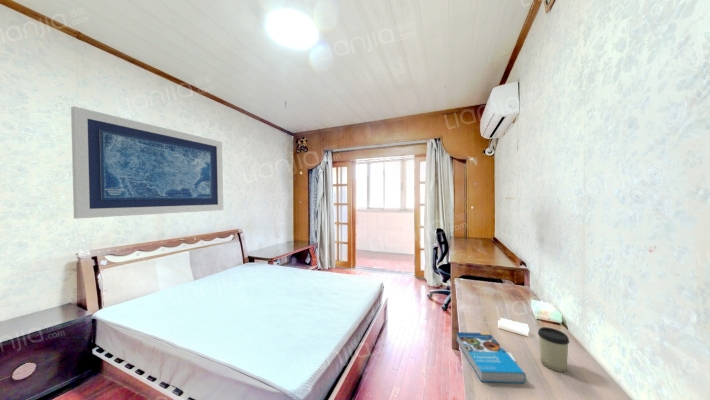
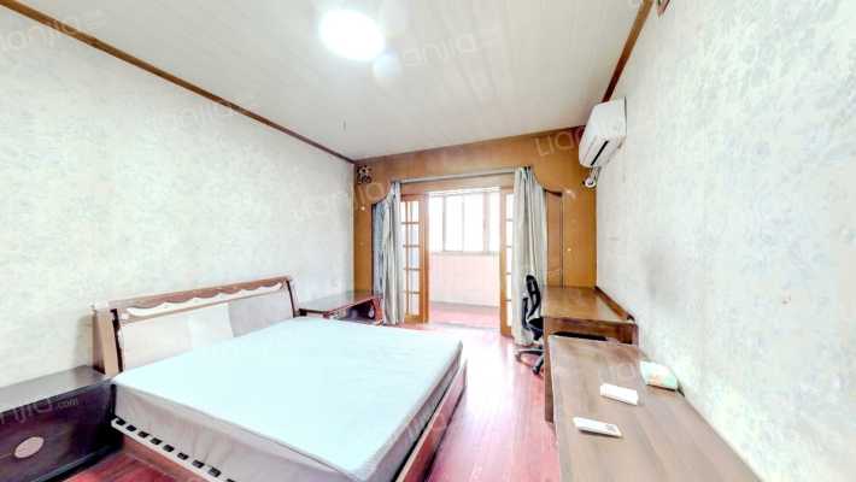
- cup [537,326,570,373]
- book [455,331,527,384]
- wall art [70,105,224,219]
